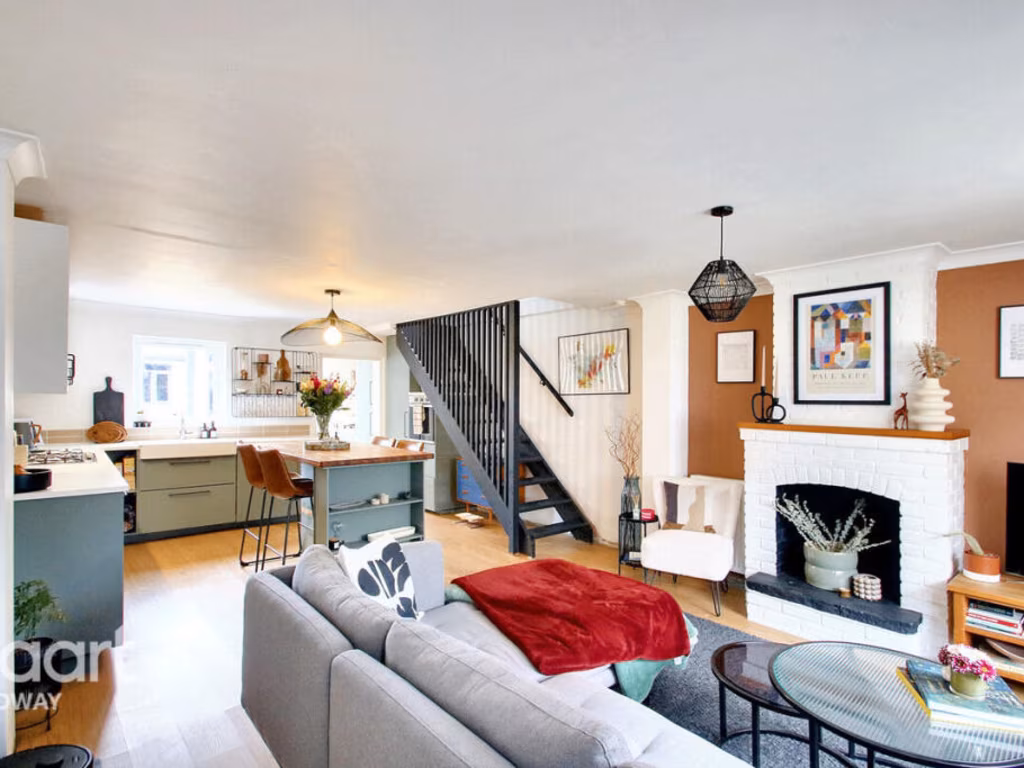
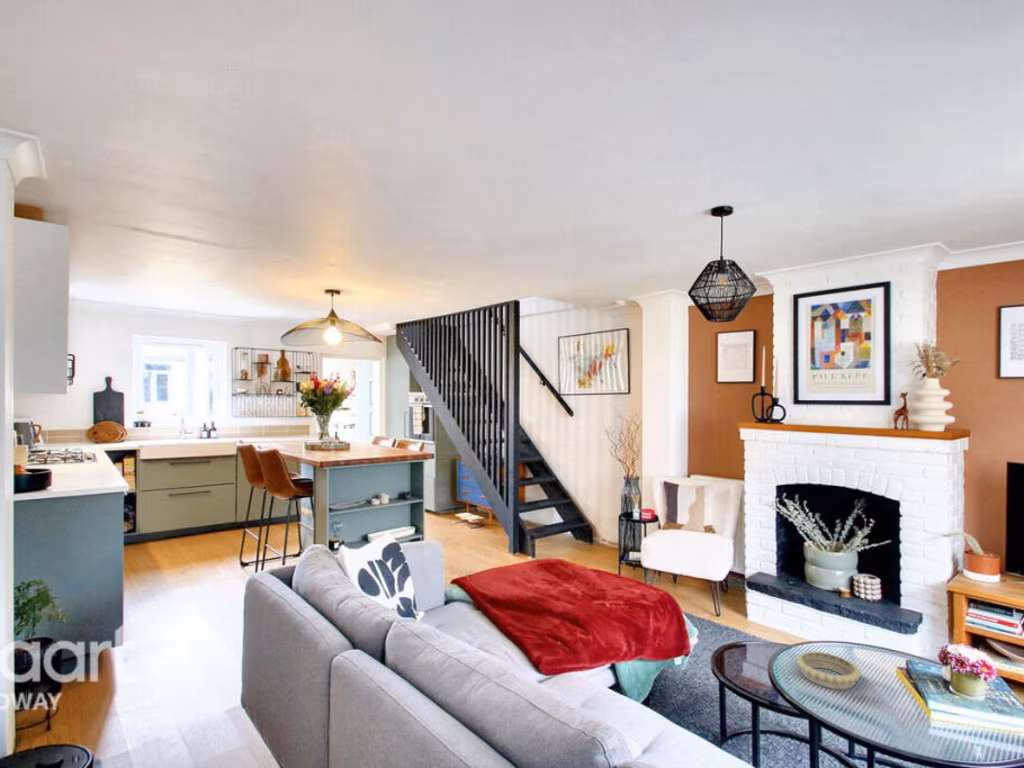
+ decorative bowl [795,650,862,690]
